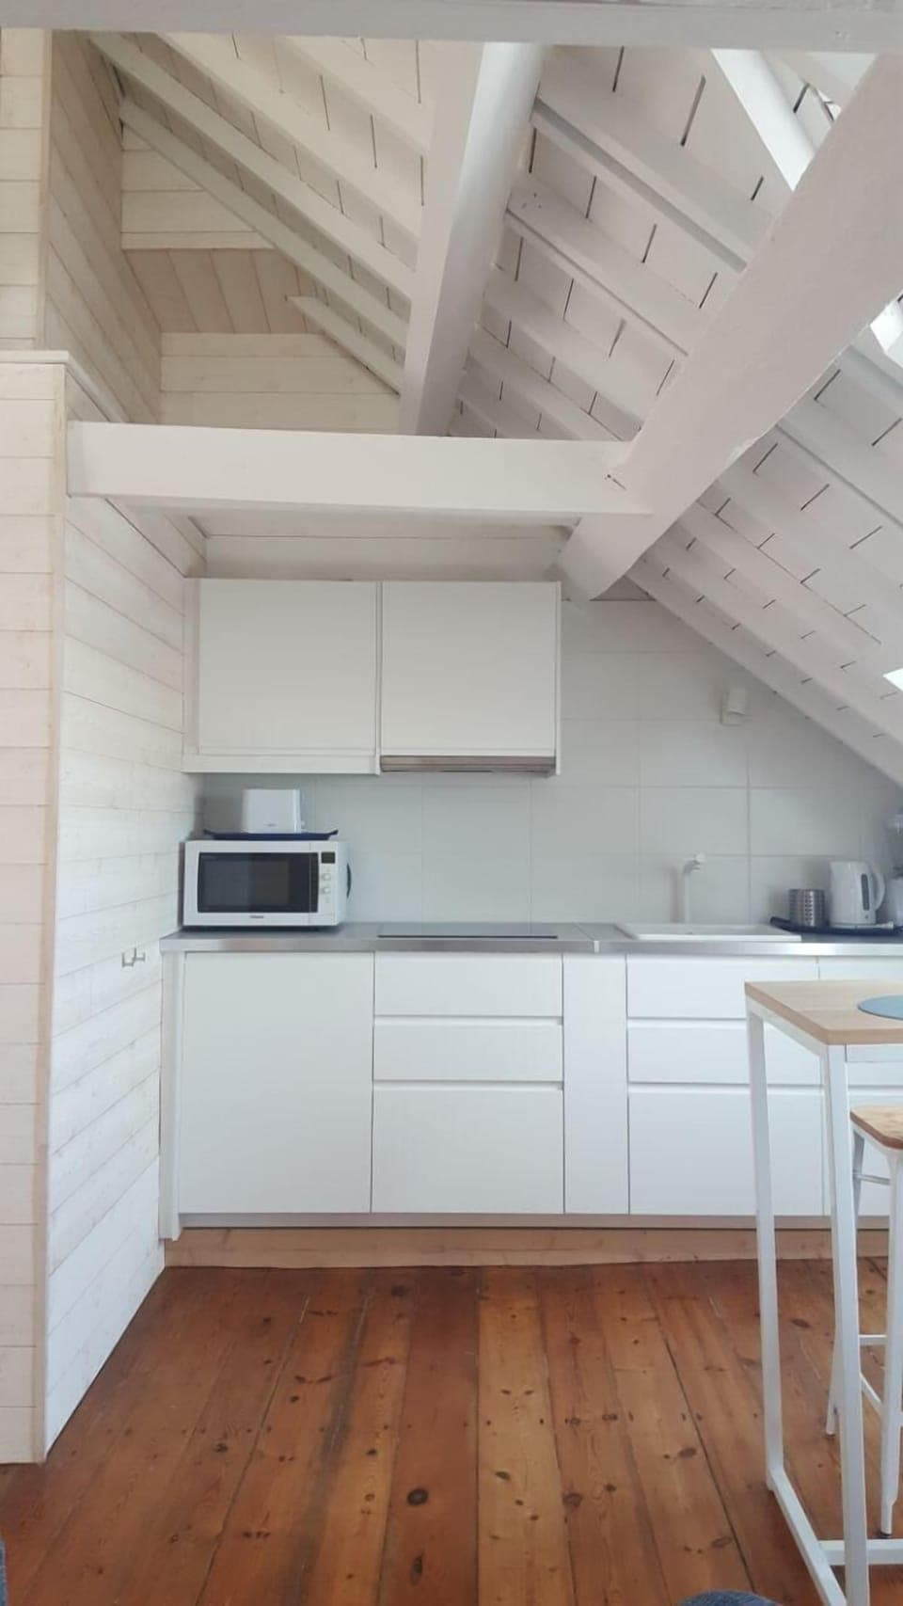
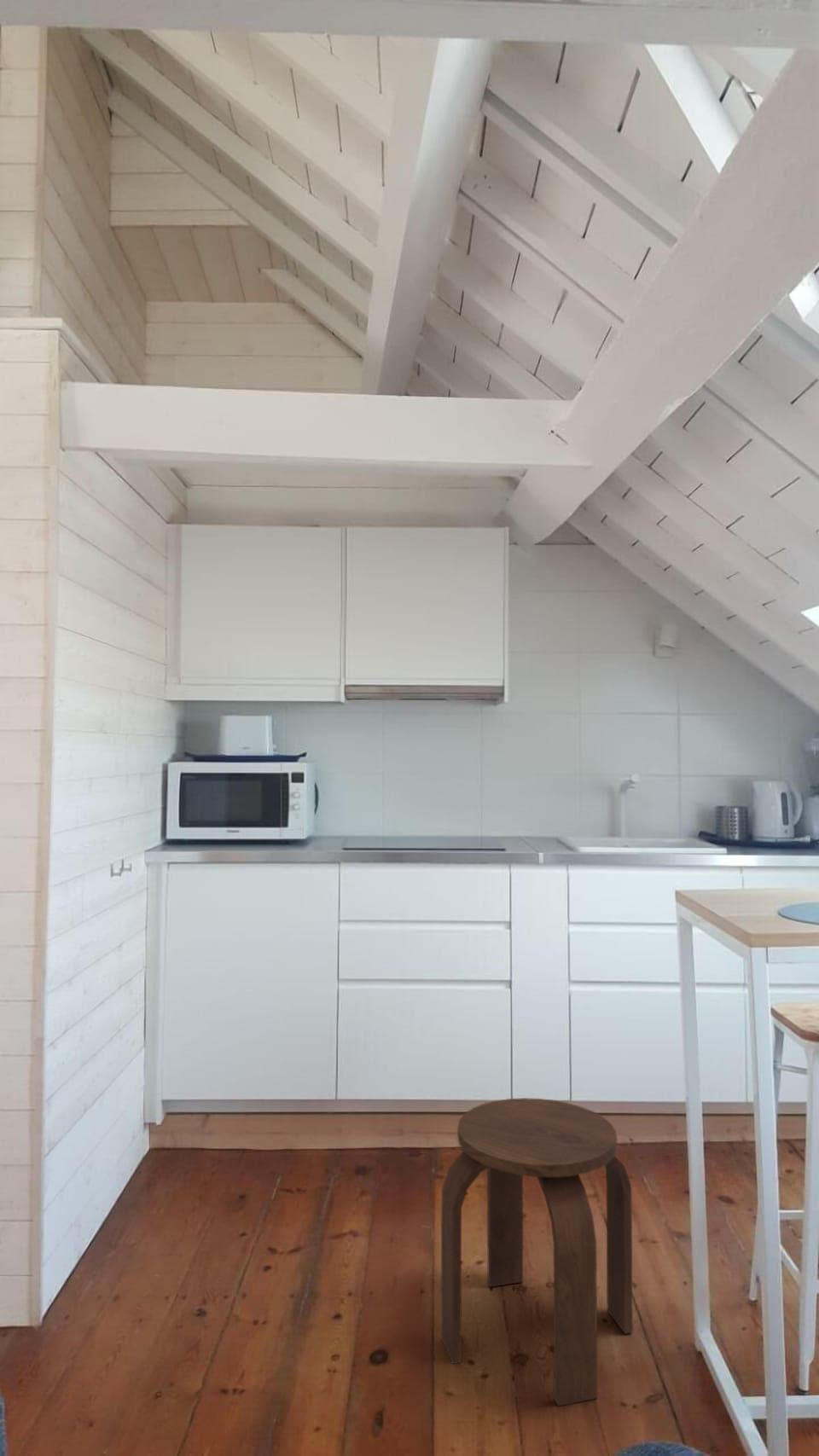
+ stool [440,1097,633,1407]
